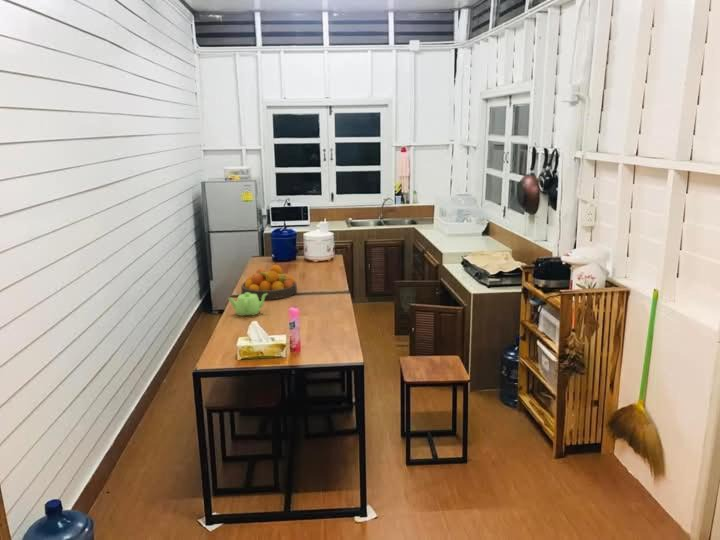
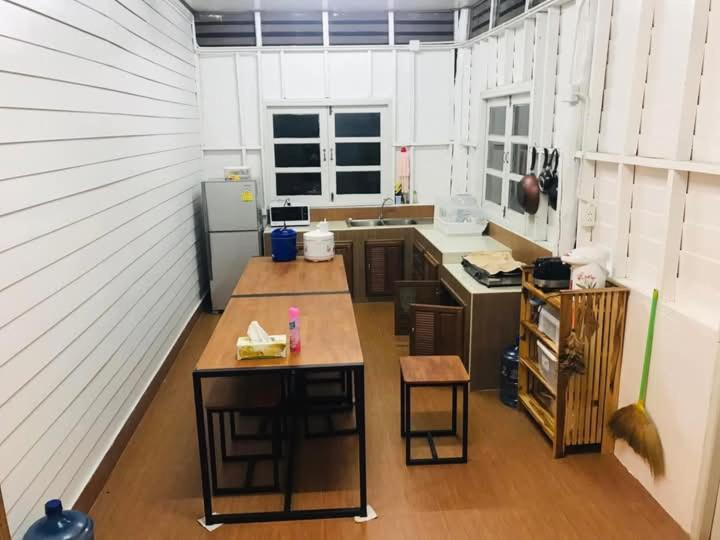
- teapot [228,292,267,317]
- fruit bowl [240,264,298,300]
